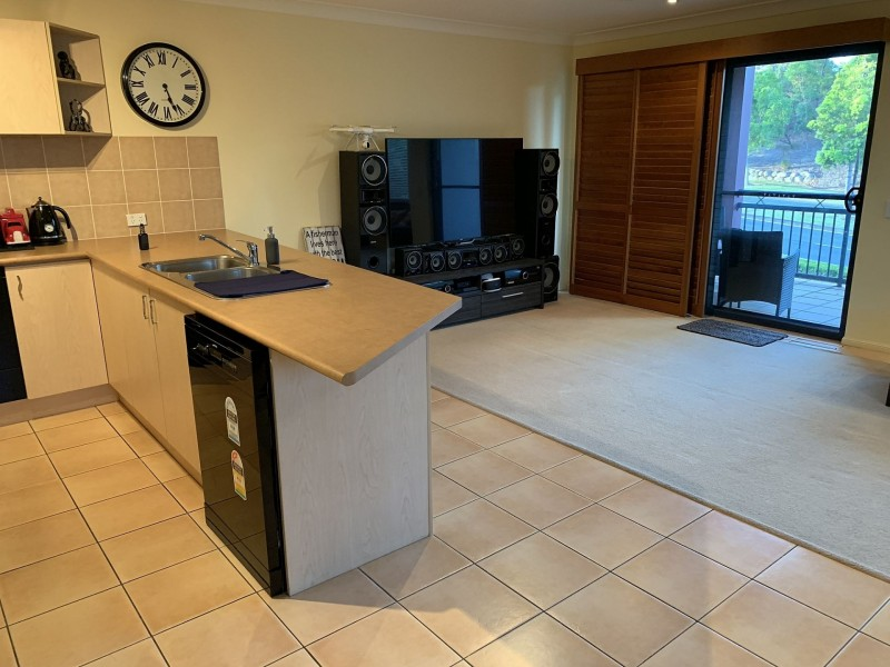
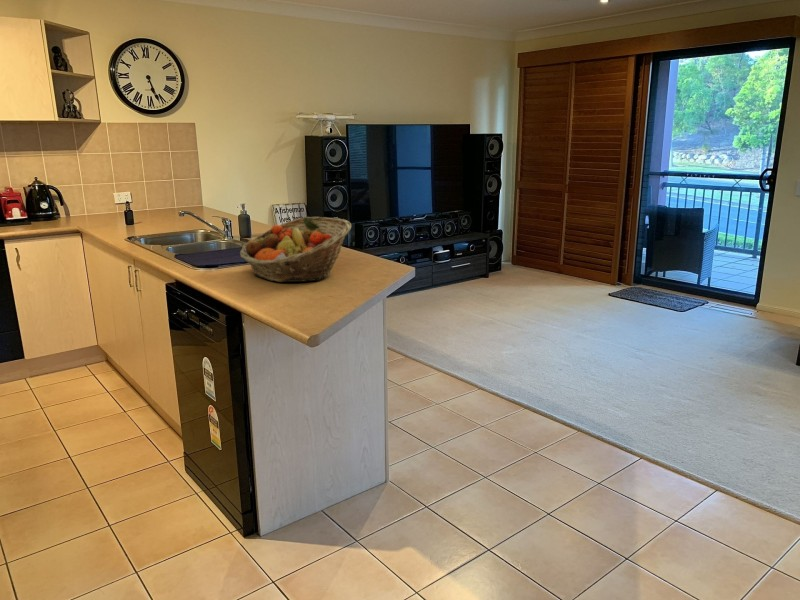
+ fruit basket [239,216,352,283]
